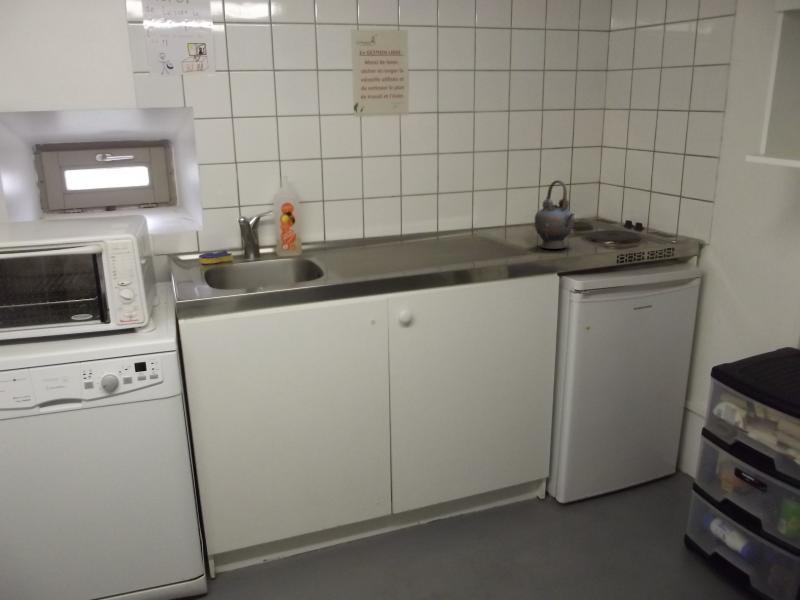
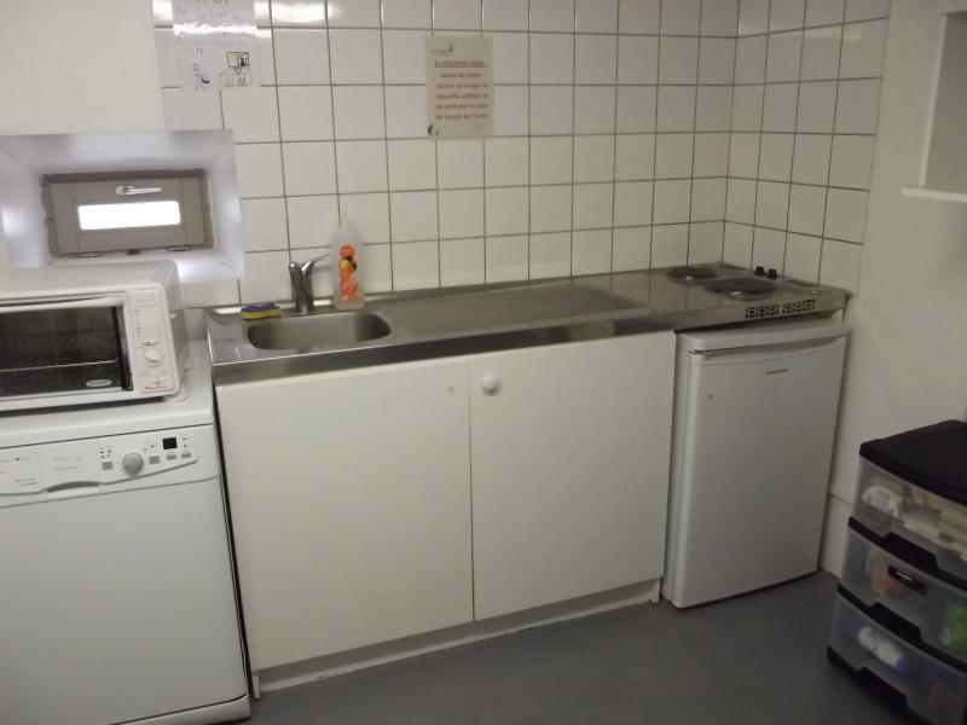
- teapot [534,179,576,250]
